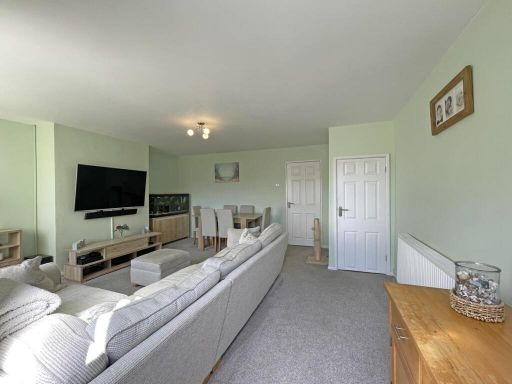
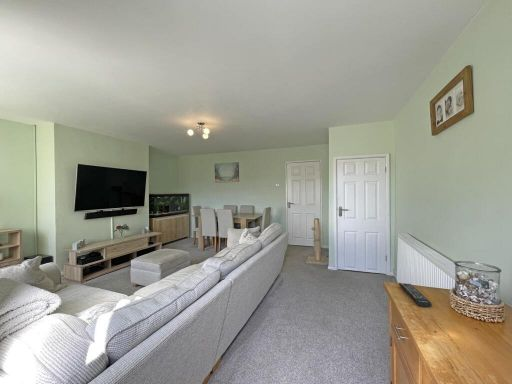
+ remote control [398,282,433,308]
